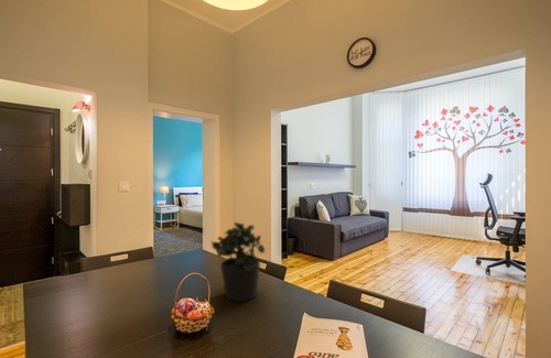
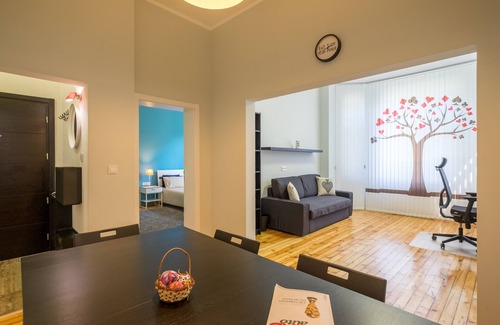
- potted plant [210,221,266,303]
